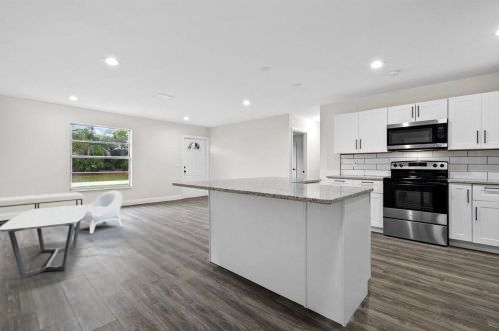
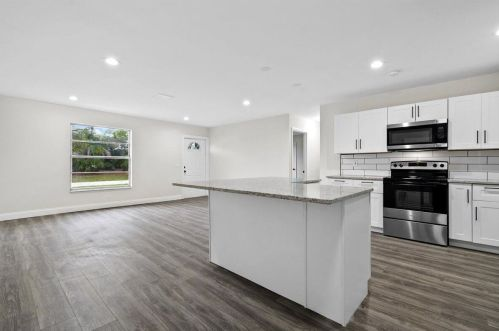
- bench [0,191,84,227]
- armchair [74,190,124,235]
- coffee table [0,204,88,279]
